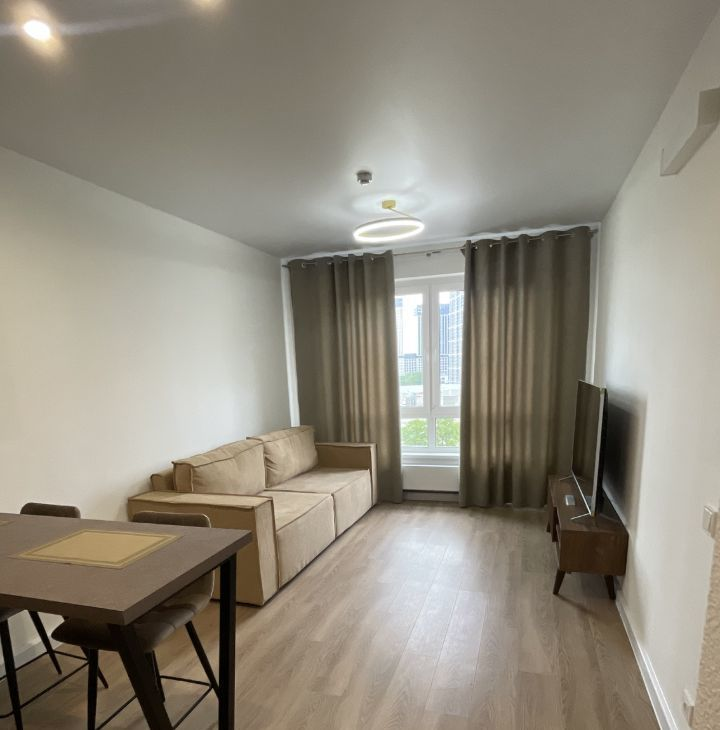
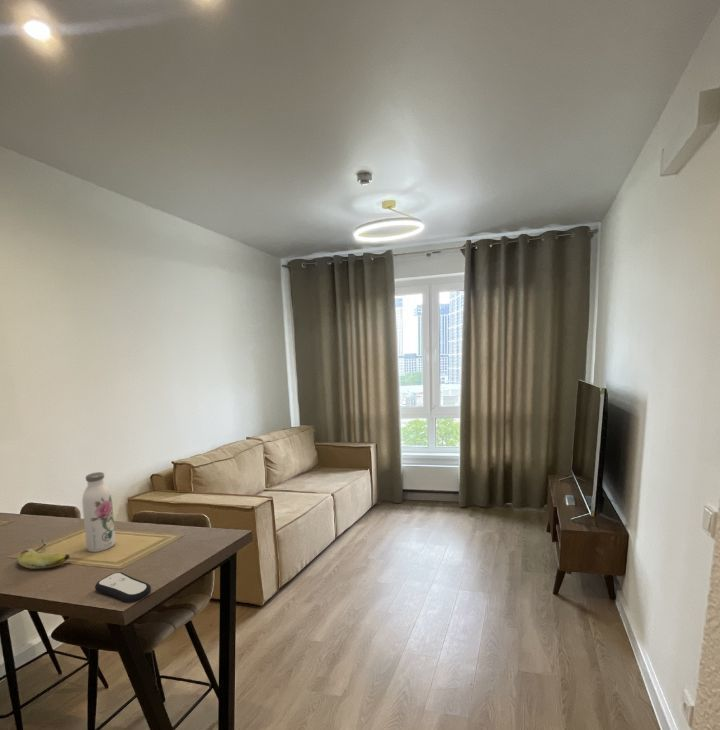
+ fruit [16,538,71,570]
+ water bottle [81,471,116,553]
+ remote control [94,571,152,603]
